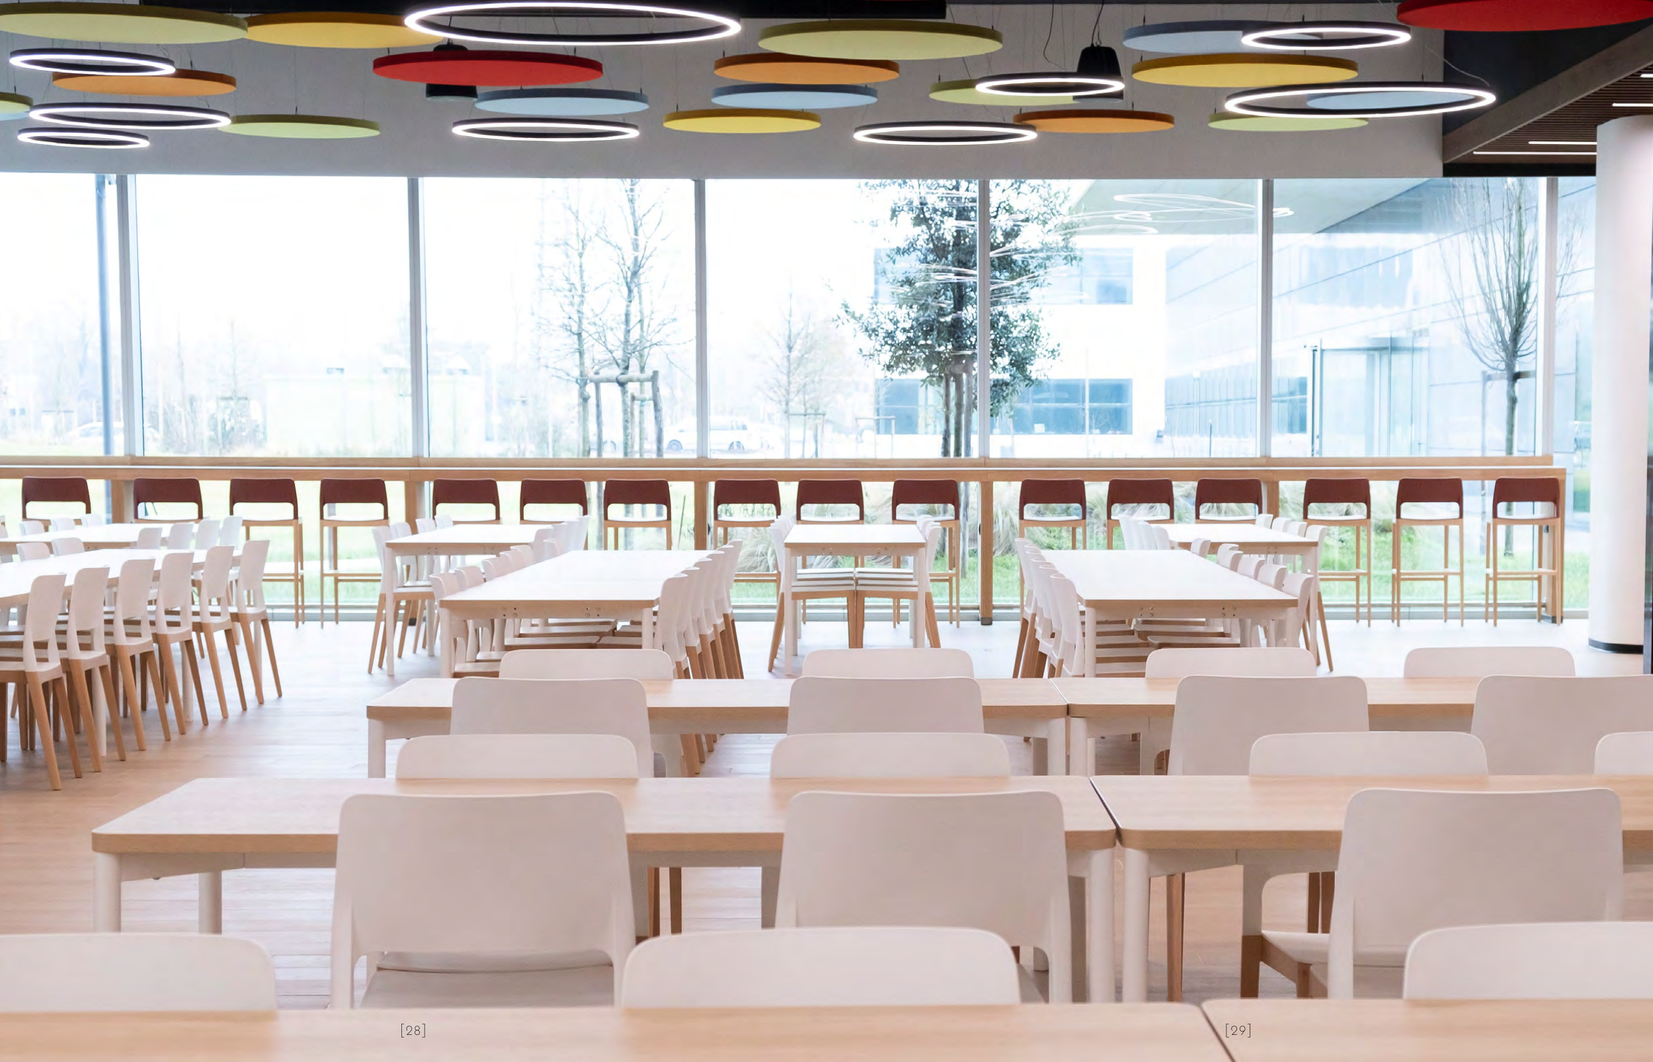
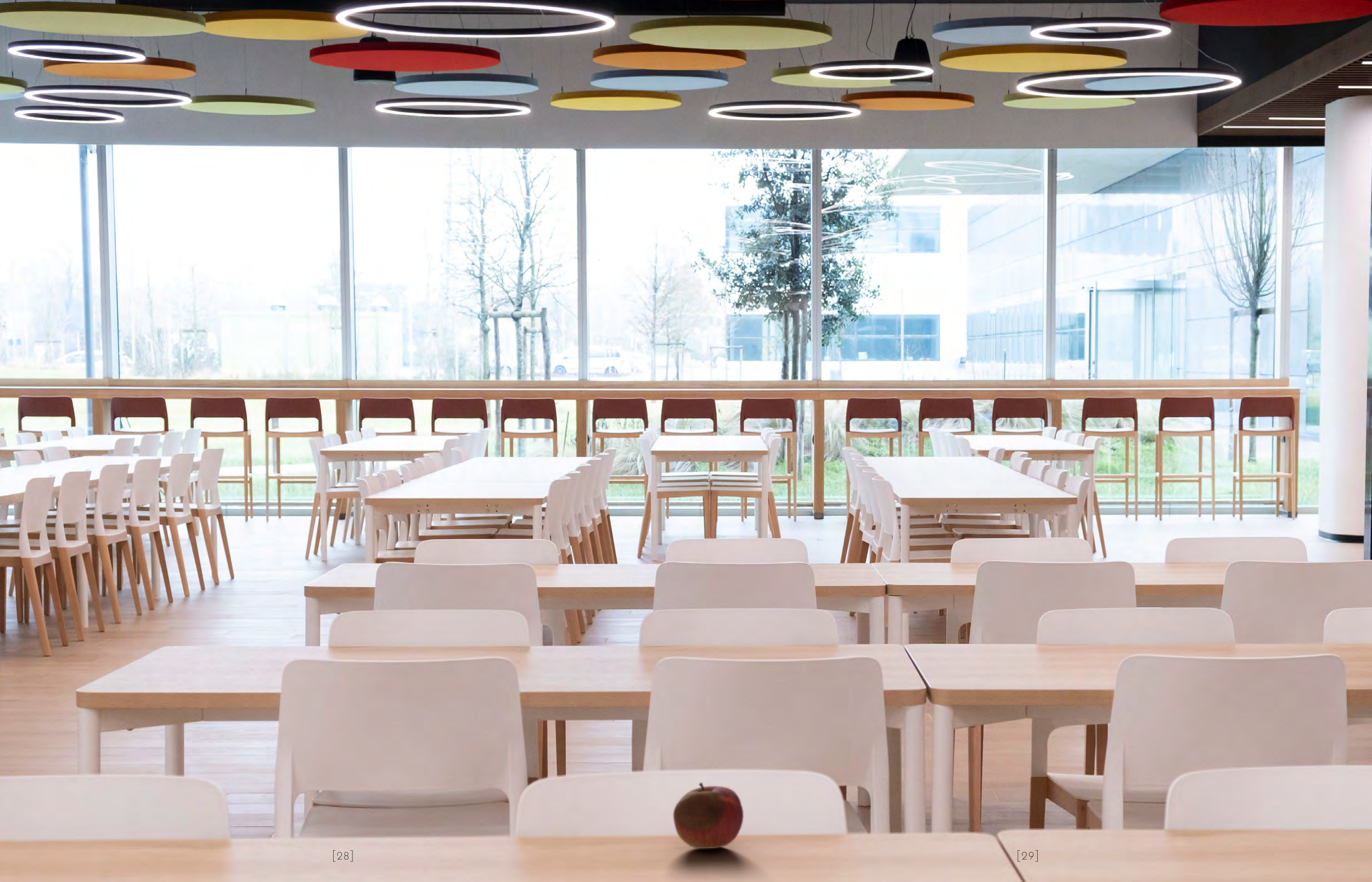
+ fruit [673,782,744,849]
